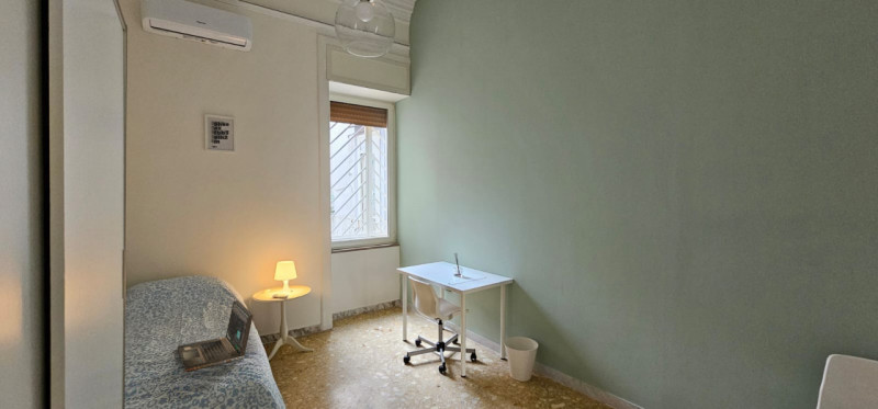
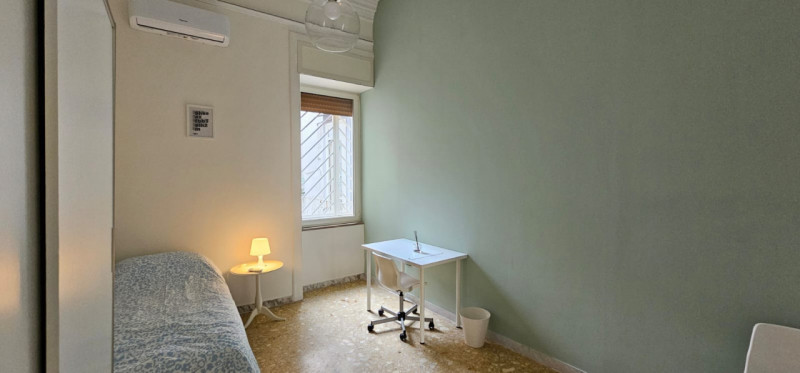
- laptop [177,299,255,373]
